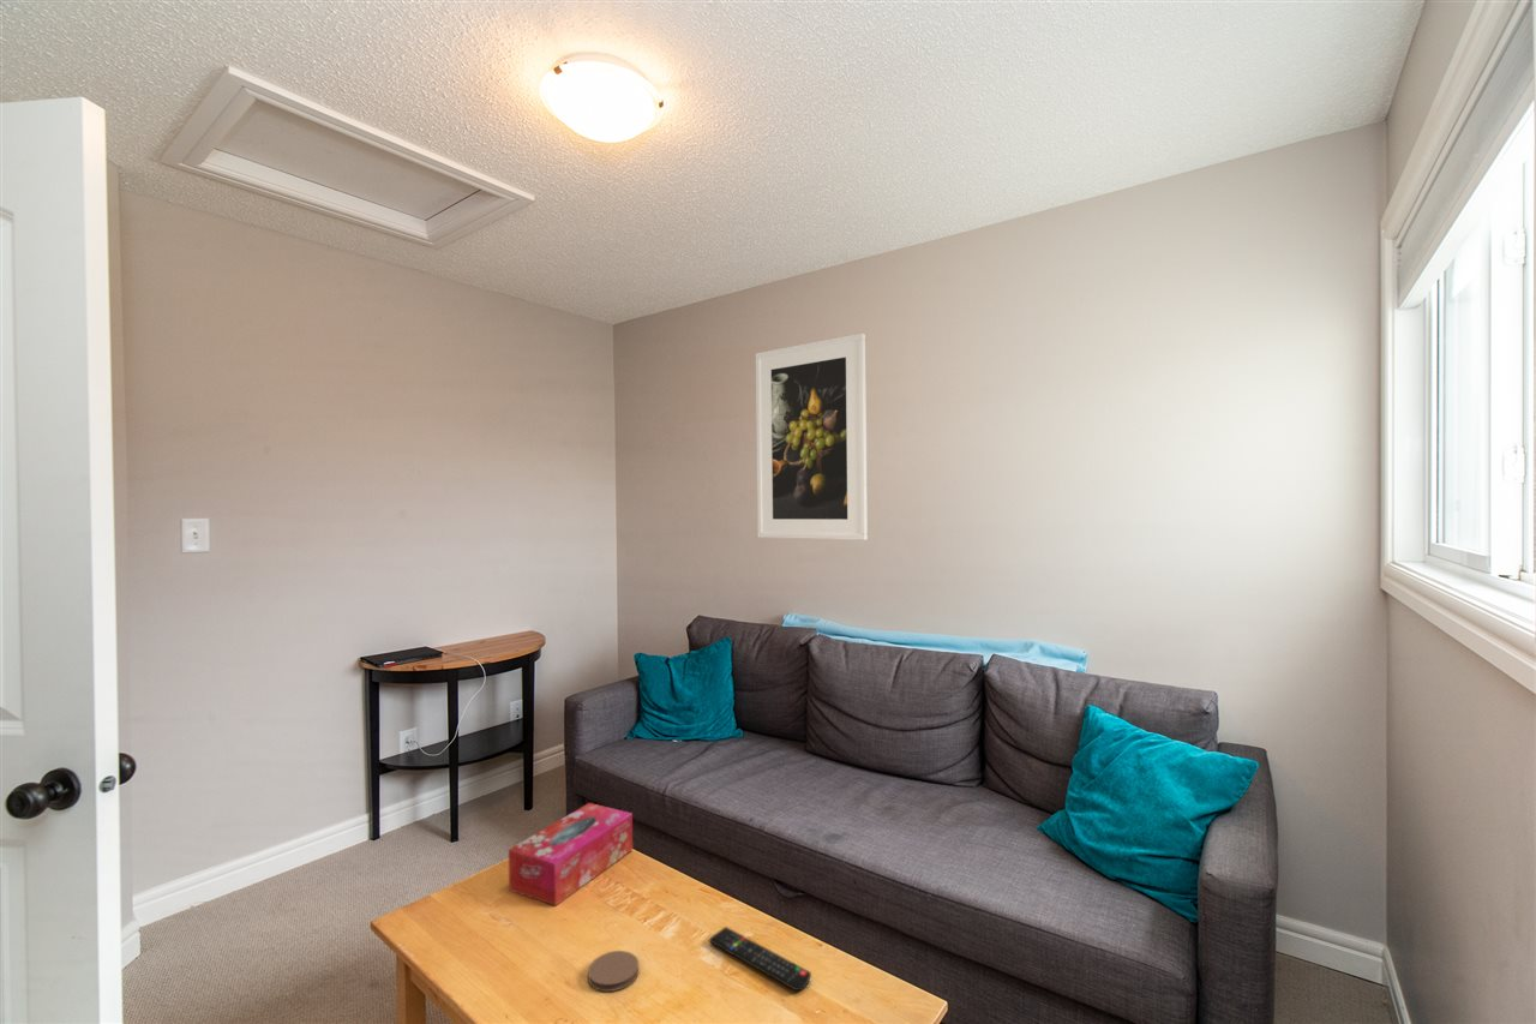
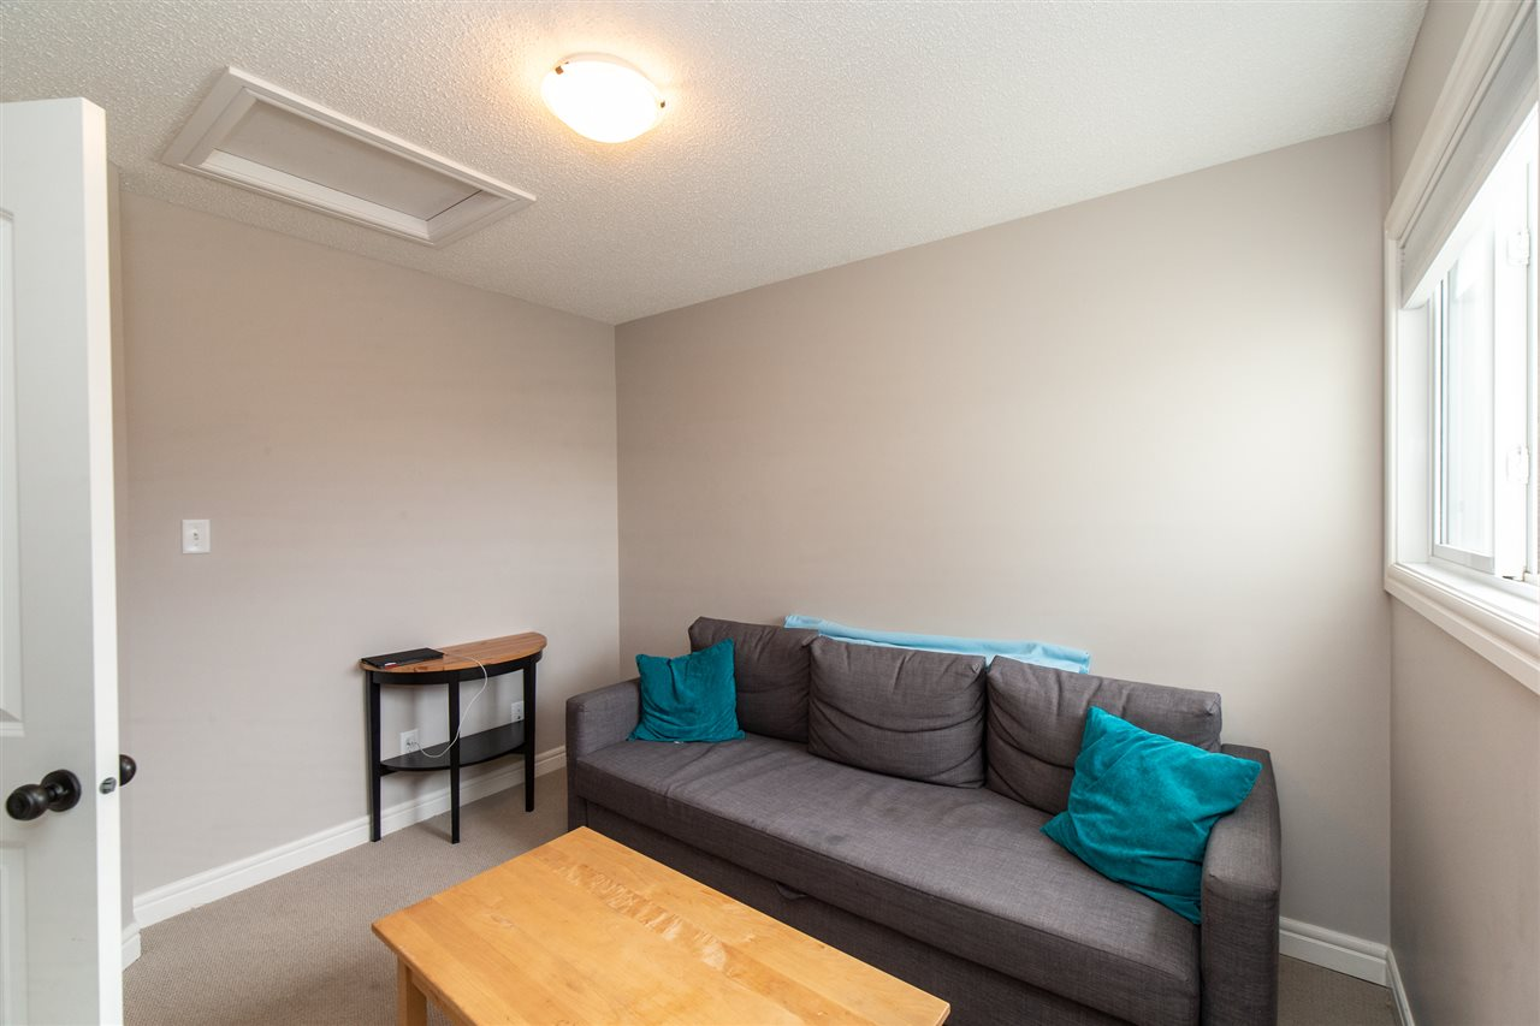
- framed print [755,333,869,541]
- tissue box [508,802,634,908]
- coaster [587,950,640,993]
- remote control [708,926,812,992]
